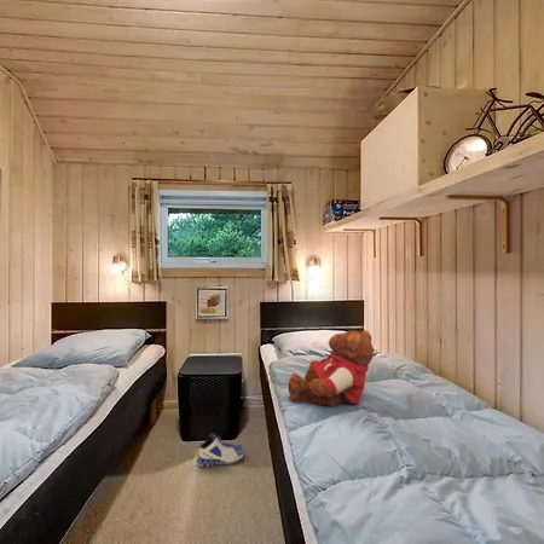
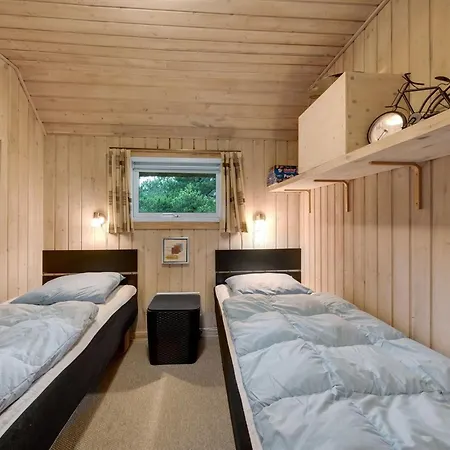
- sneaker [196,432,244,468]
- teddy bear [287,329,375,407]
